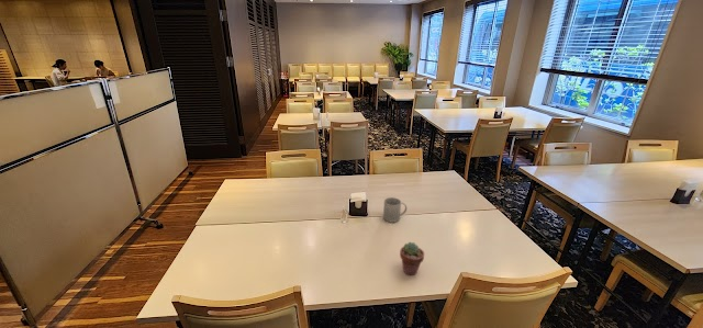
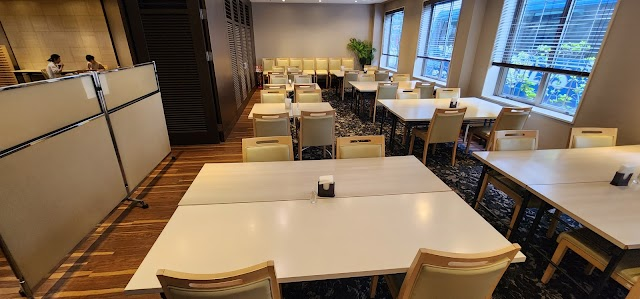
- mug [382,196,408,224]
- potted succulent [399,241,425,276]
